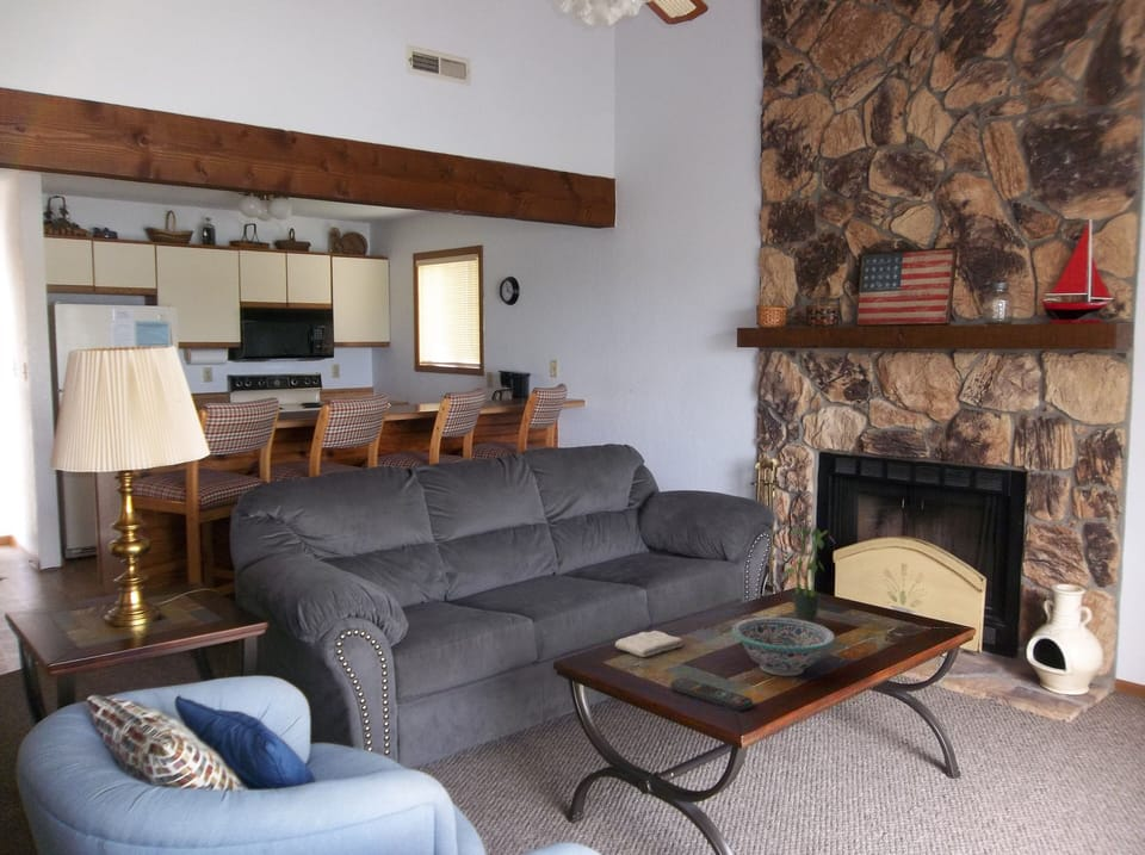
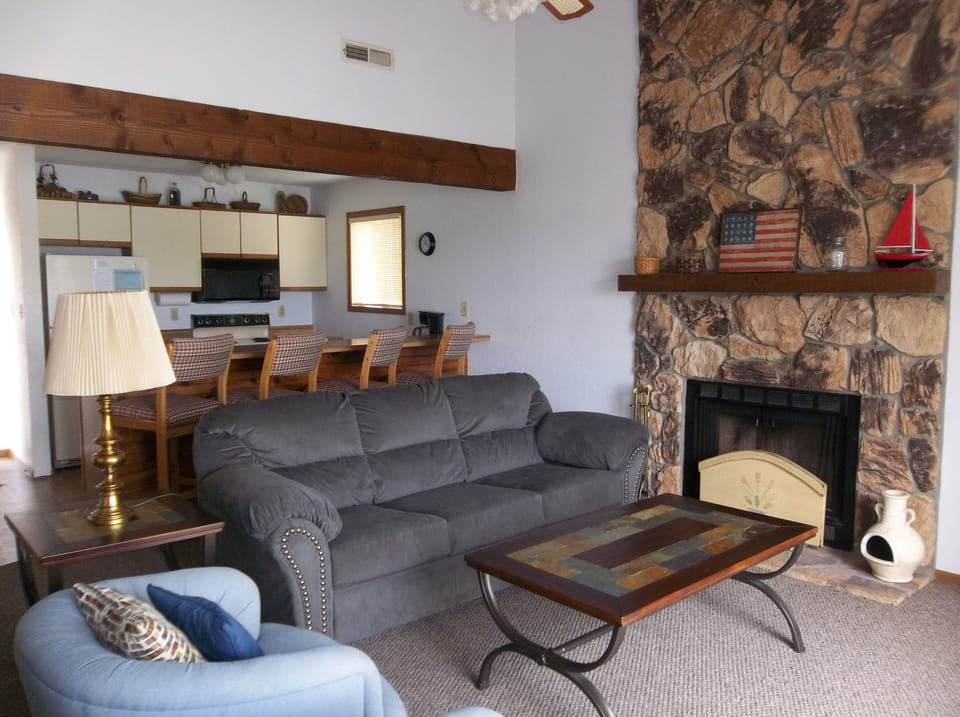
- potted plant [782,520,836,624]
- decorative bowl [731,617,836,677]
- washcloth [614,630,683,658]
- remote control [669,676,754,712]
